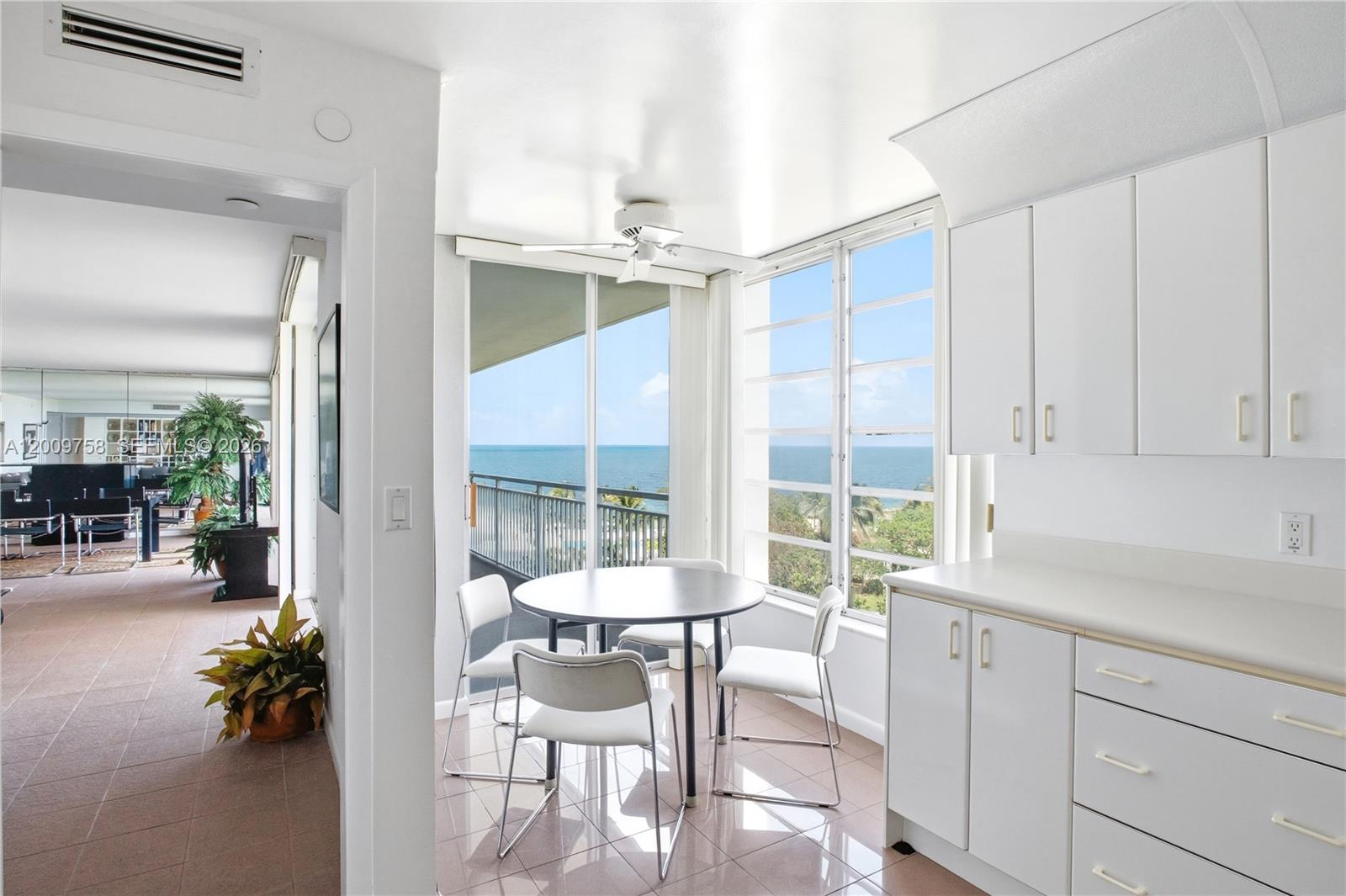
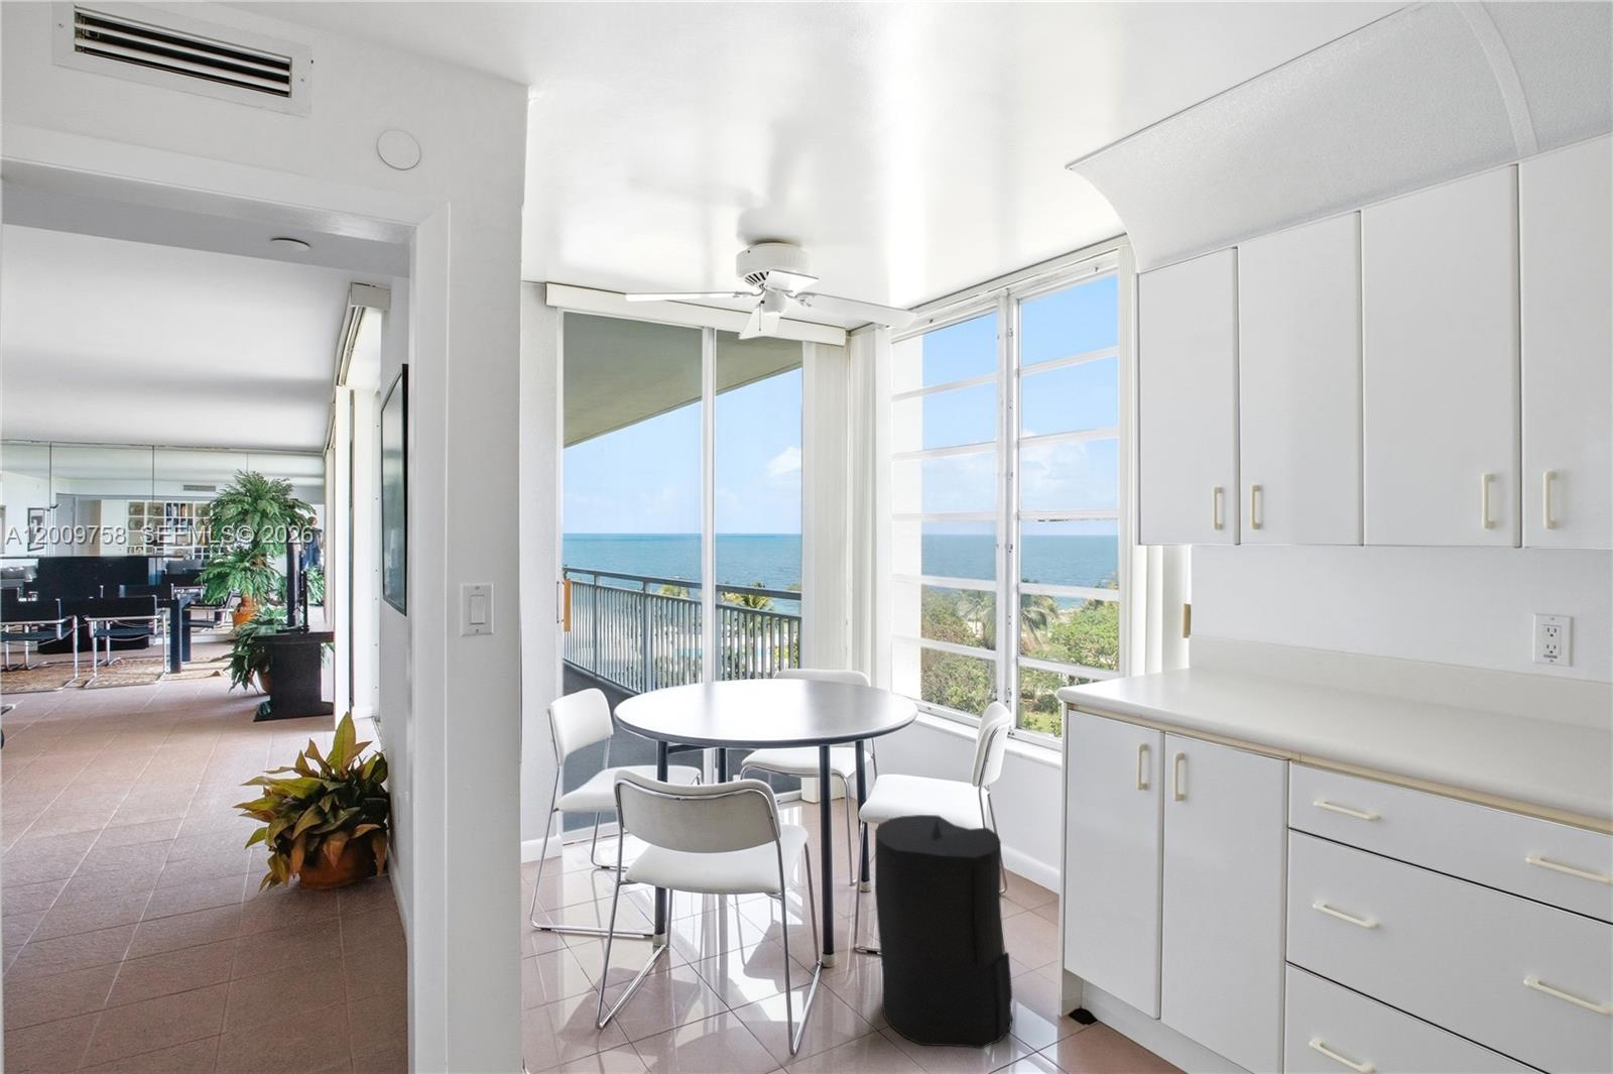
+ trash can [874,814,1014,1050]
